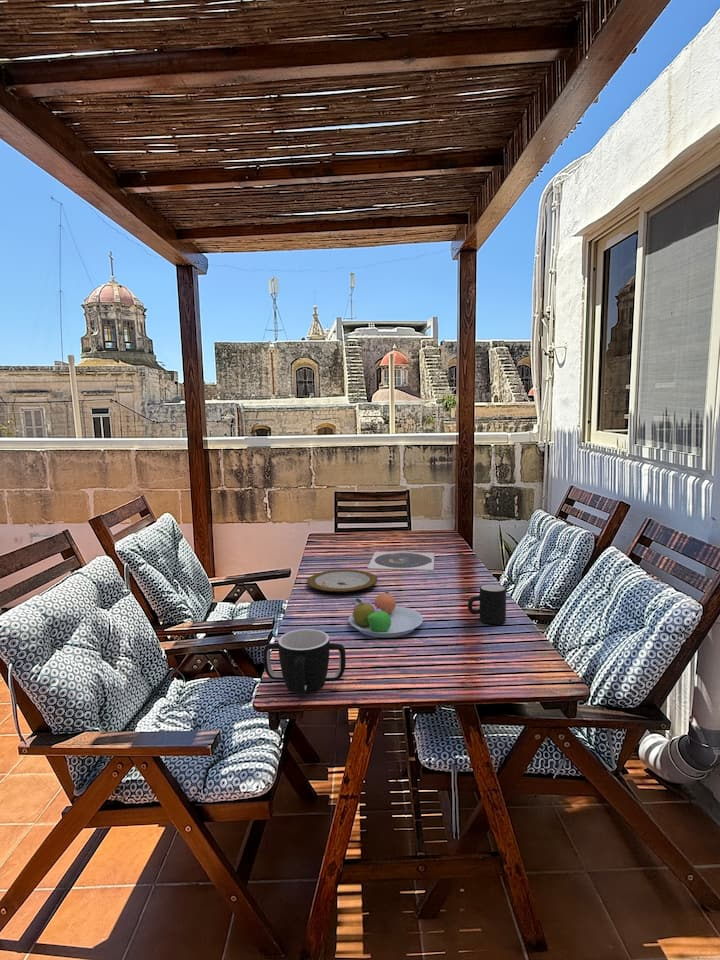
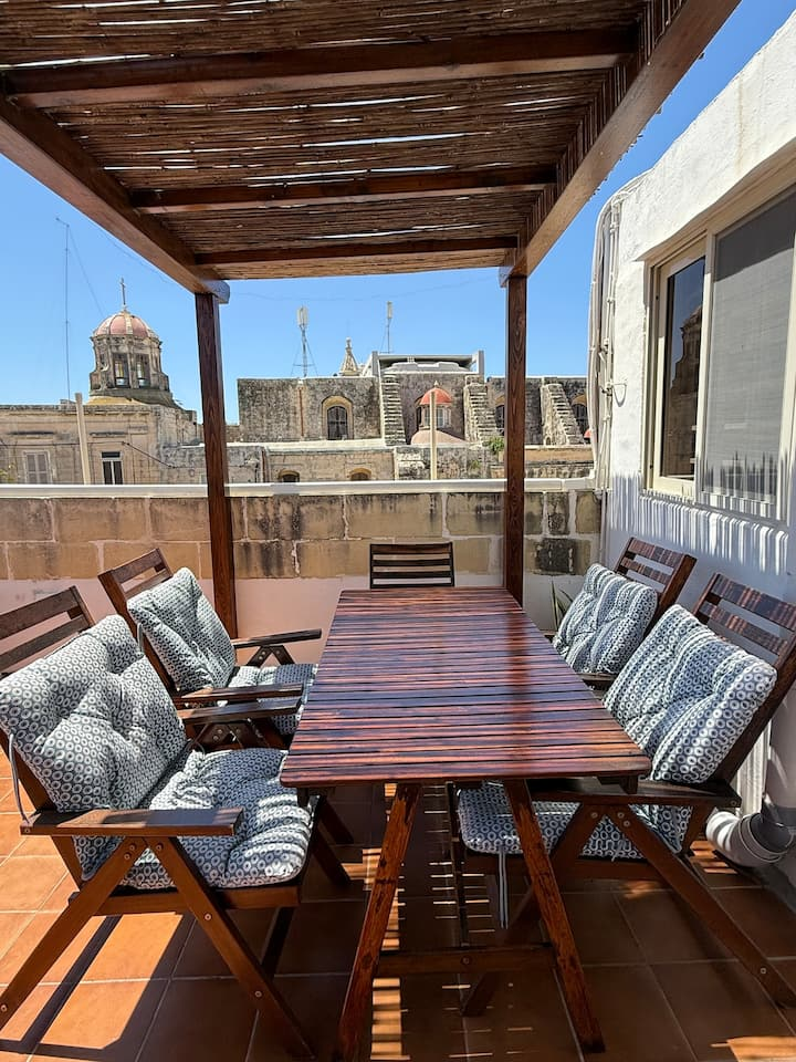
- mug [467,583,507,625]
- plate [306,569,378,594]
- fruit bowl [348,591,424,639]
- plate [367,551,436,571]
- mug [262,628,347,696]
